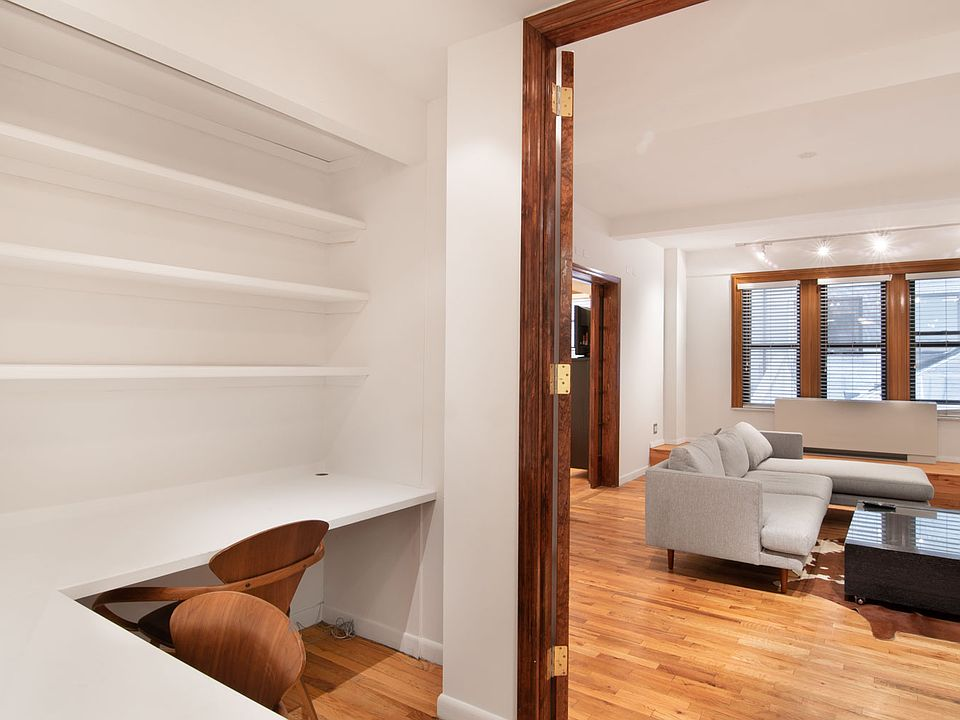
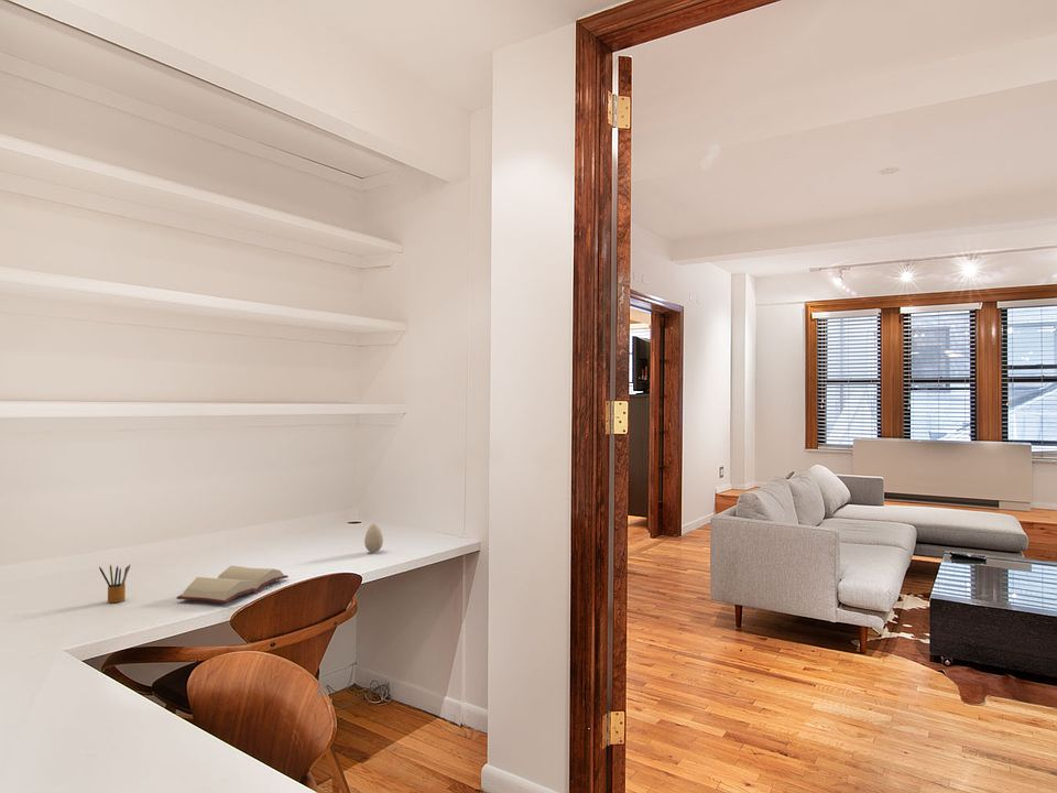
+ hardback book [175,565,290,605]
+ decorative egg [363,523,384,553]
+ pencil box [98,564,131,604]
